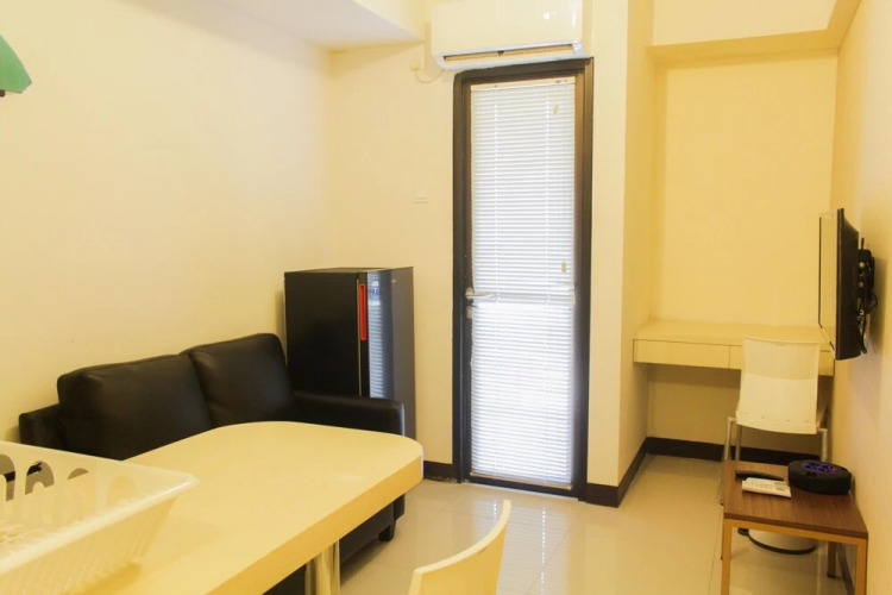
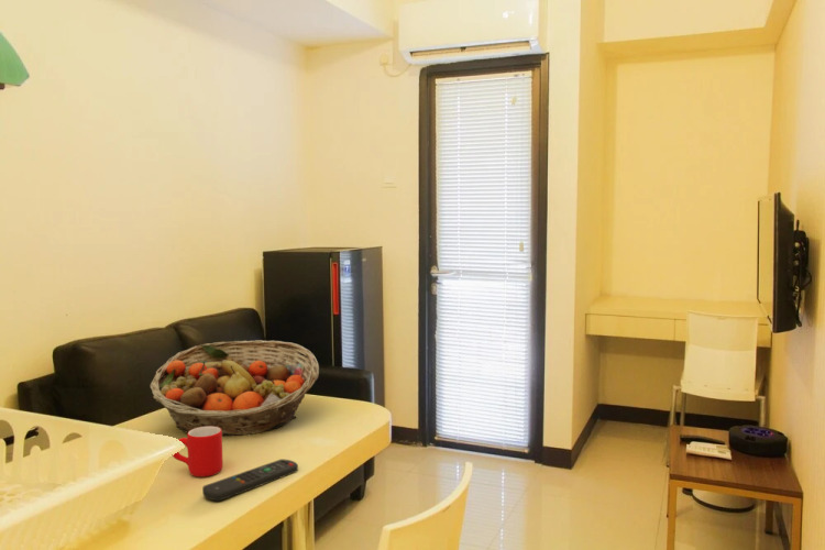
+ remote control [201,458,299,502]
+ fruit basket [148,339,320,437]
+ mug [172,427,224,479]
